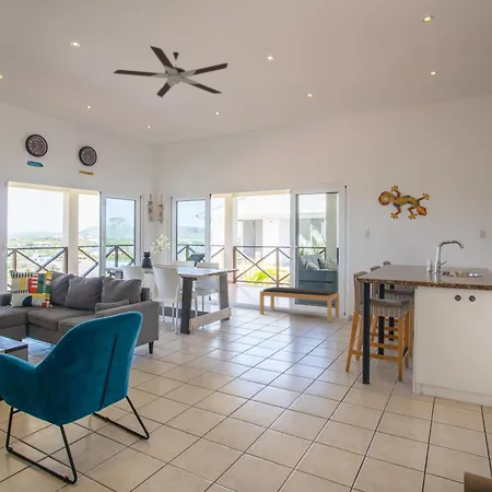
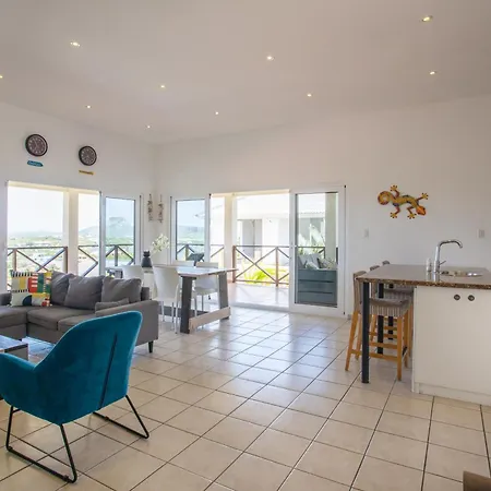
- bench [259,286,340,323]
- ceiling fan [113,45,229,98]
